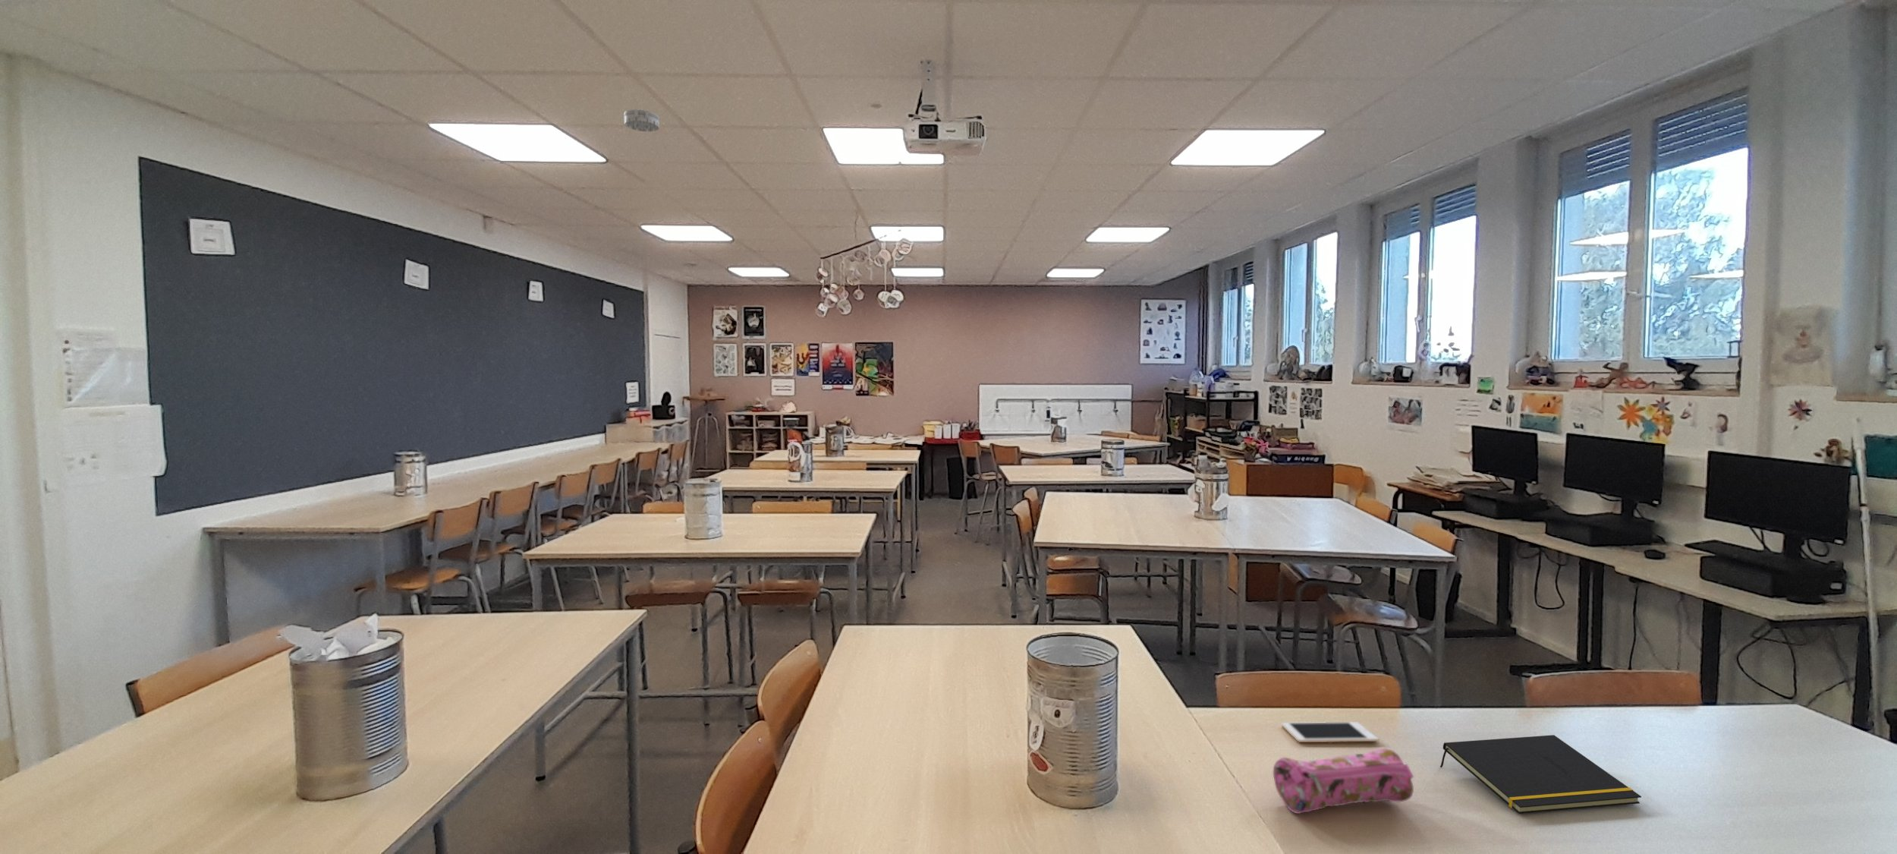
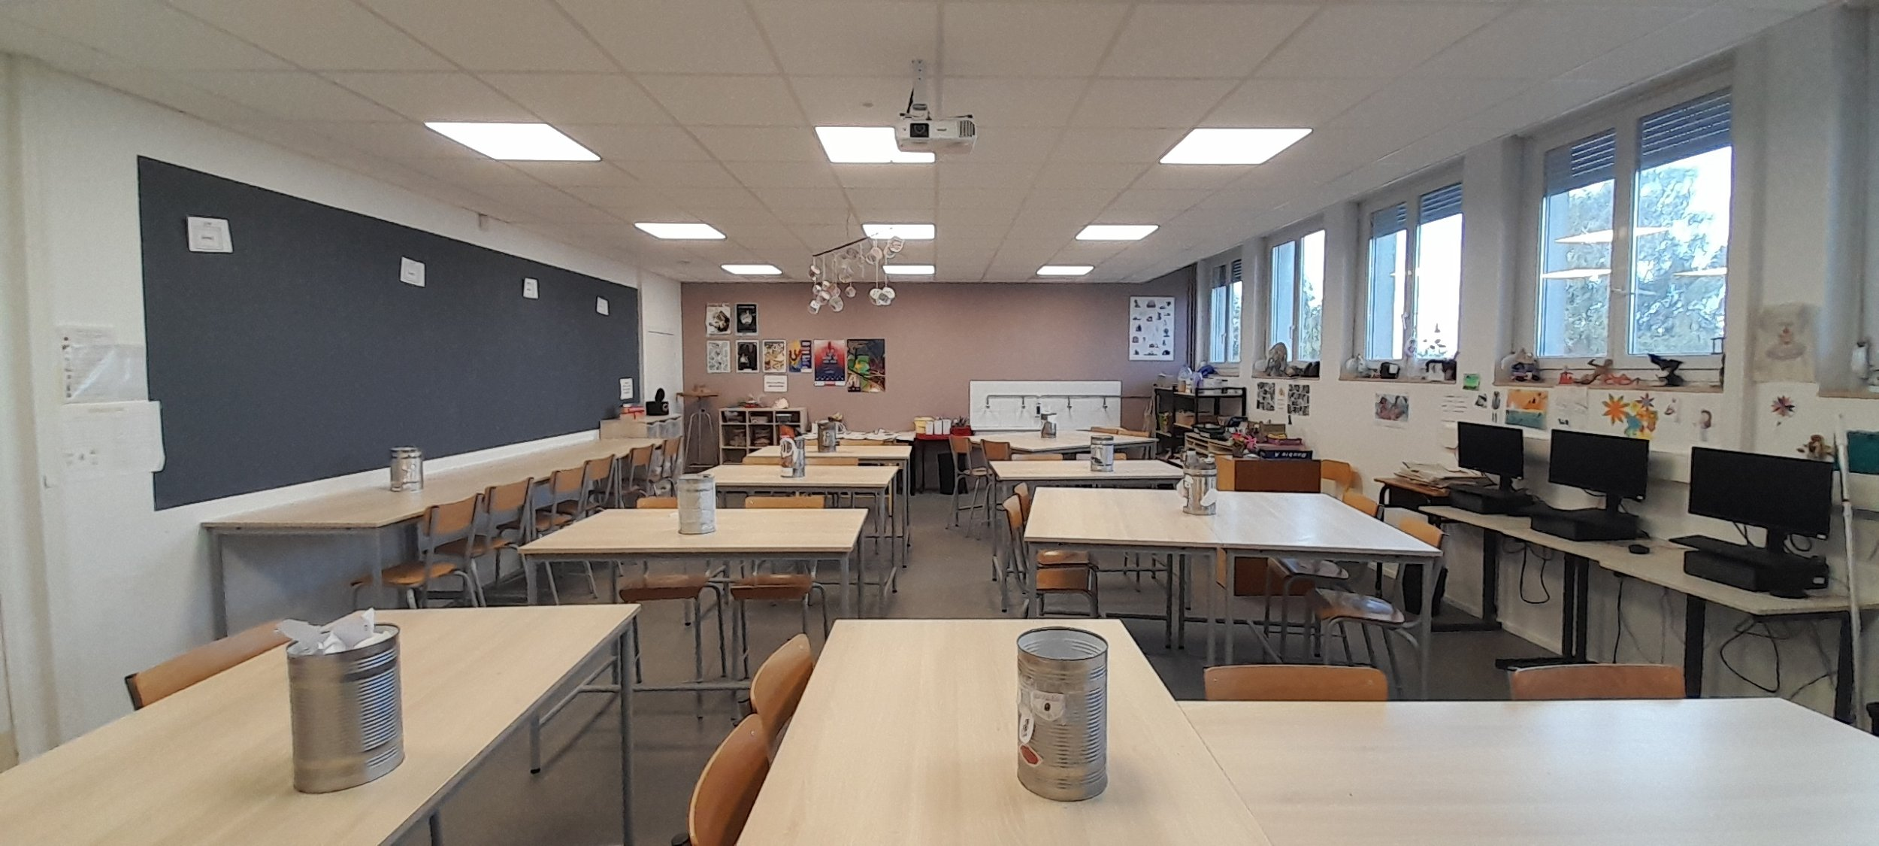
- pencil case [1273,748,1414,814]
- smoke detector [624,109,661,133]
- notepad [1440,734,1642,814]
- cell phone [1281,721,1379,743]
